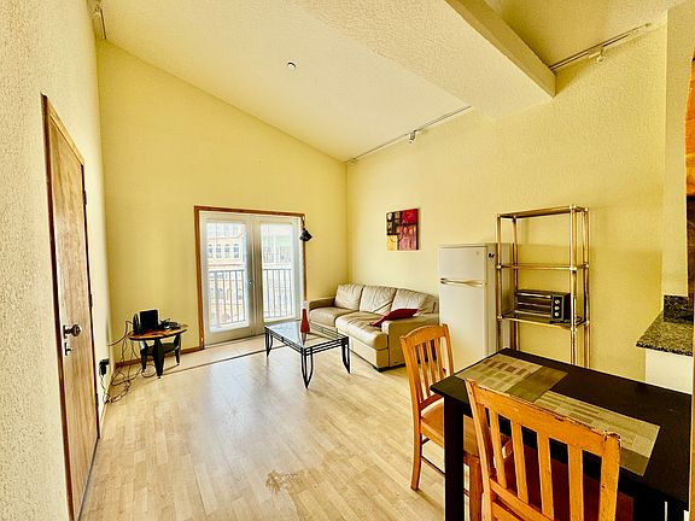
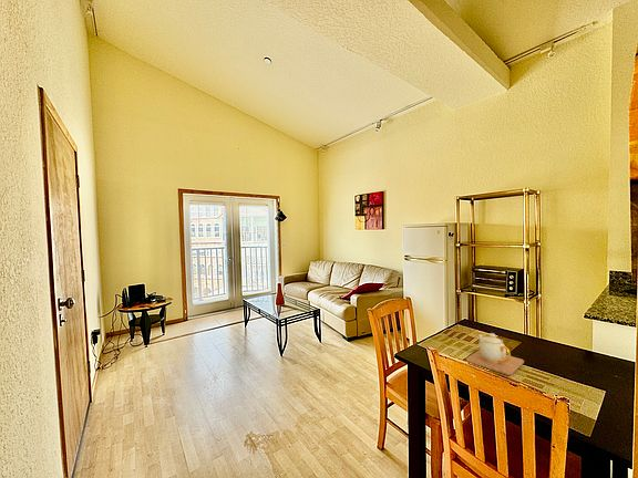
+ teapot [465,332,525,376]
